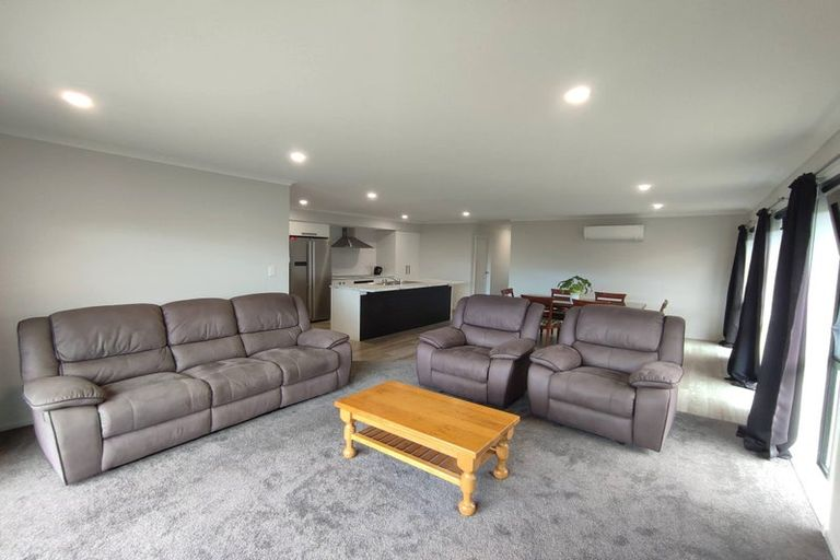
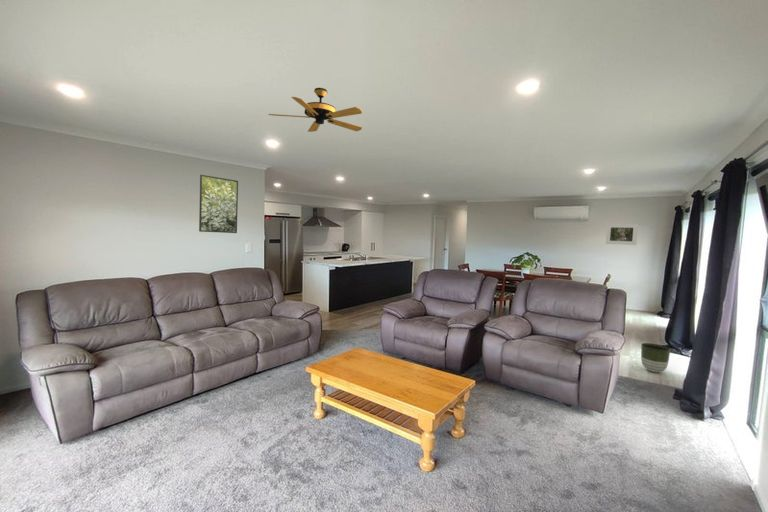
+ ceiling fan [268,87,363,137]
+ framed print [605,223,639,246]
+ planter [640,342,671,373]
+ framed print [198,174,239,234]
